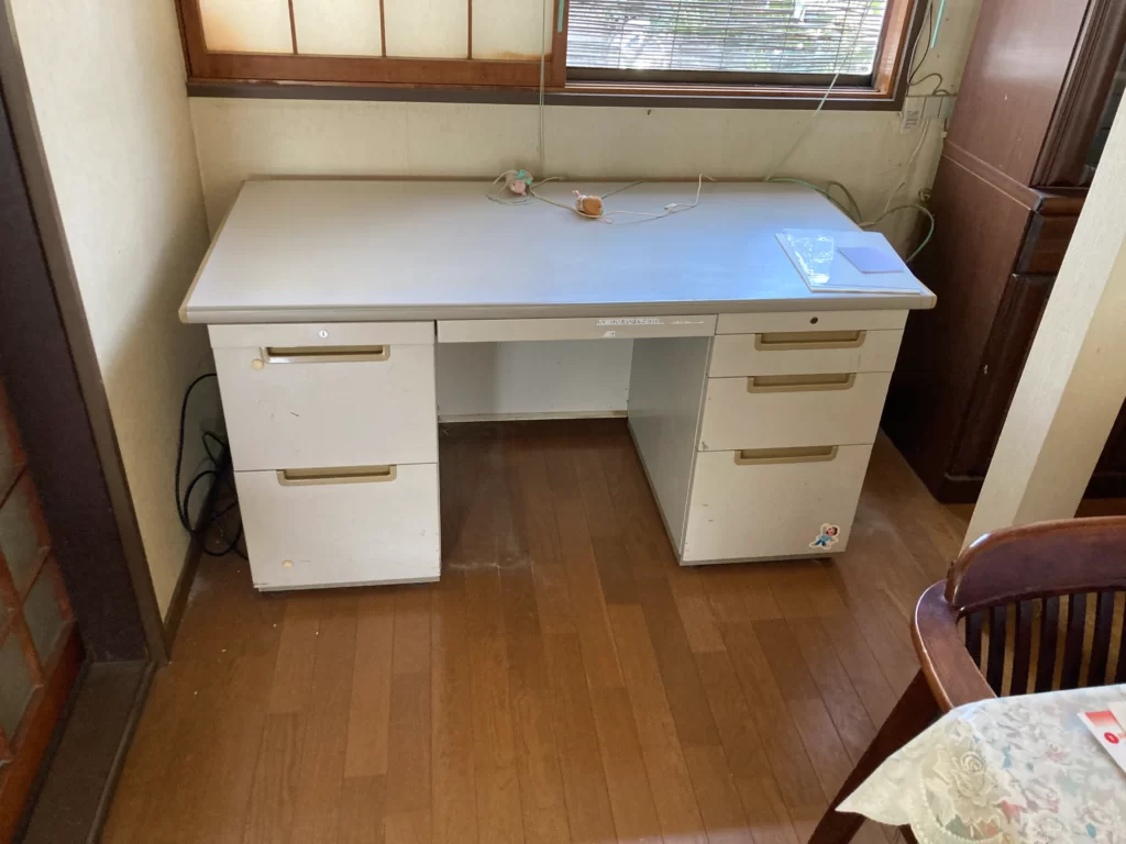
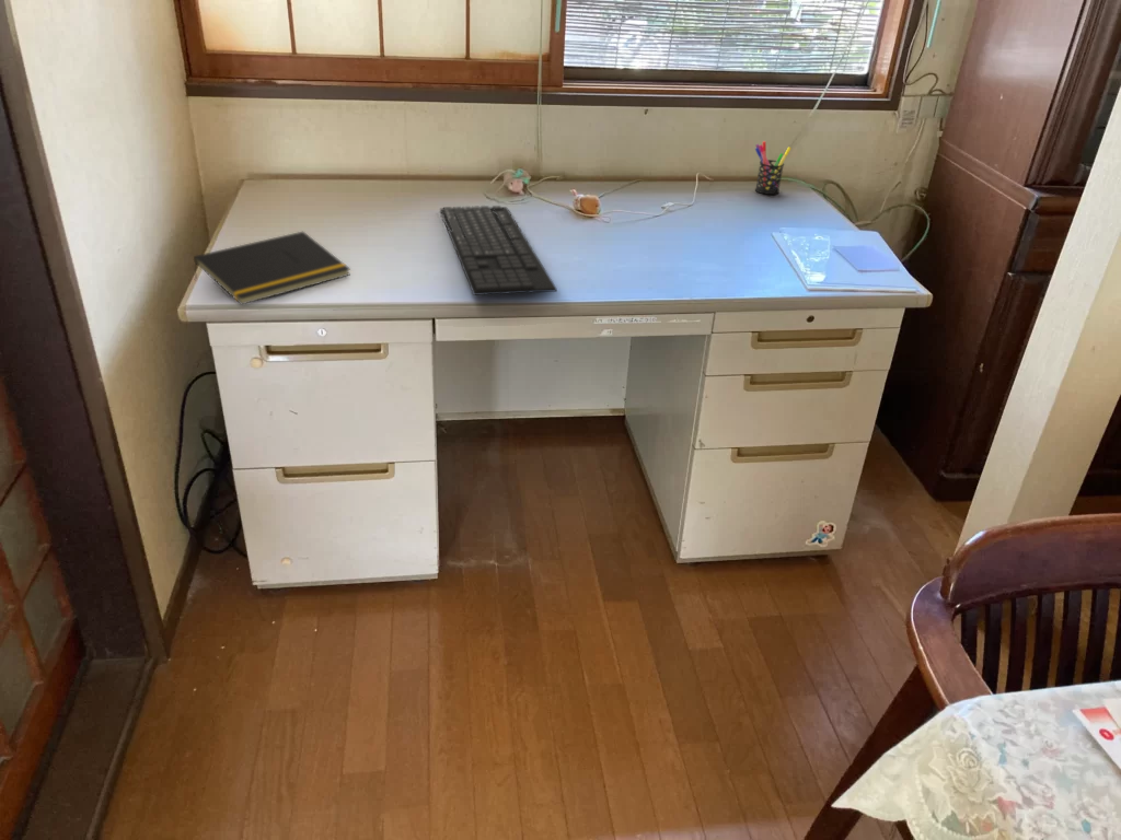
+ pen holder [754,140,793,196]
+ notepad [193,231,351,306]
+ keyboard [439,205,558,296]
